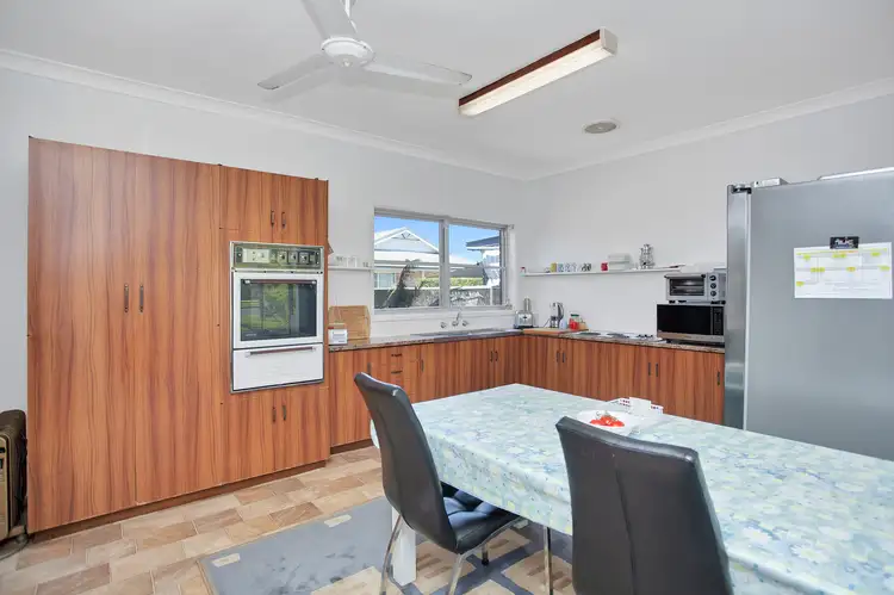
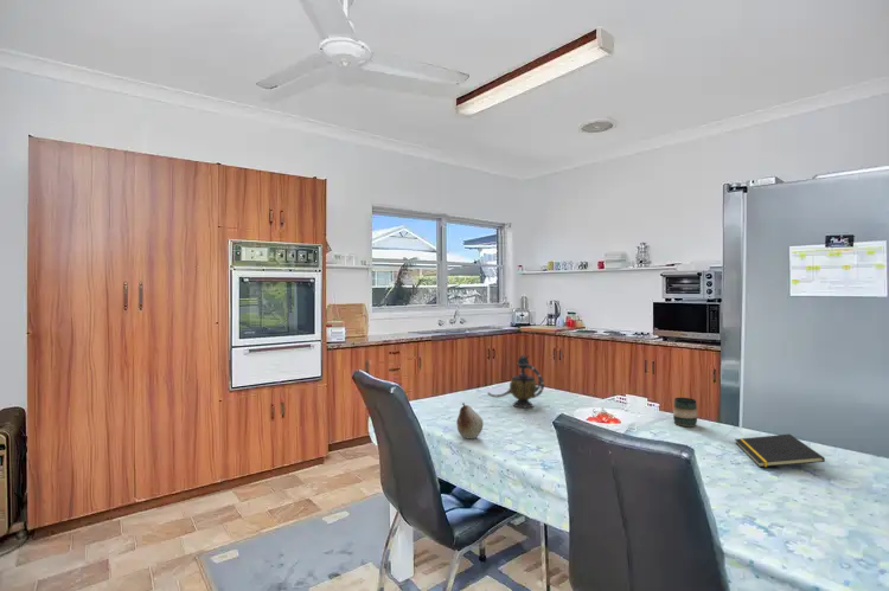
+ teapot [486,353,545,409]
+ mug [672,397,698,428]
+ fruit [455,402,485,439]
+ notepad [734,433,826,468]
